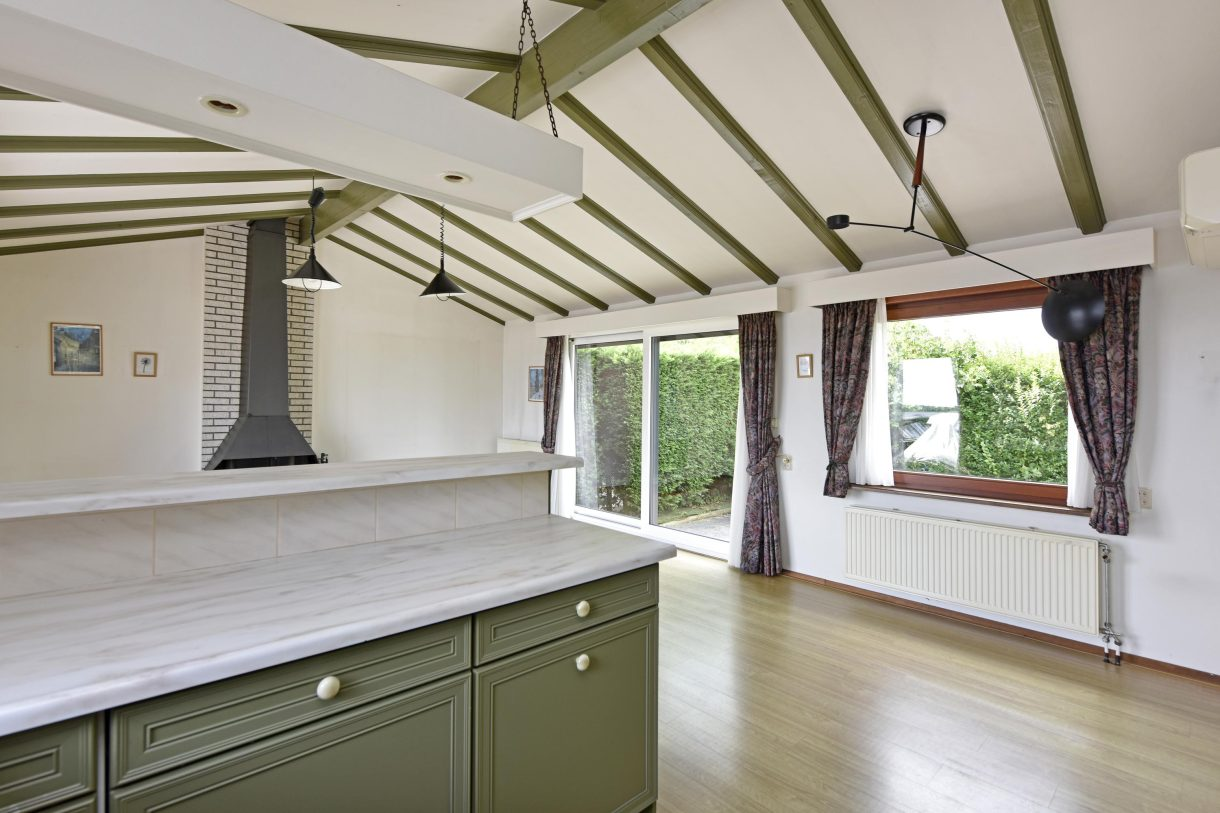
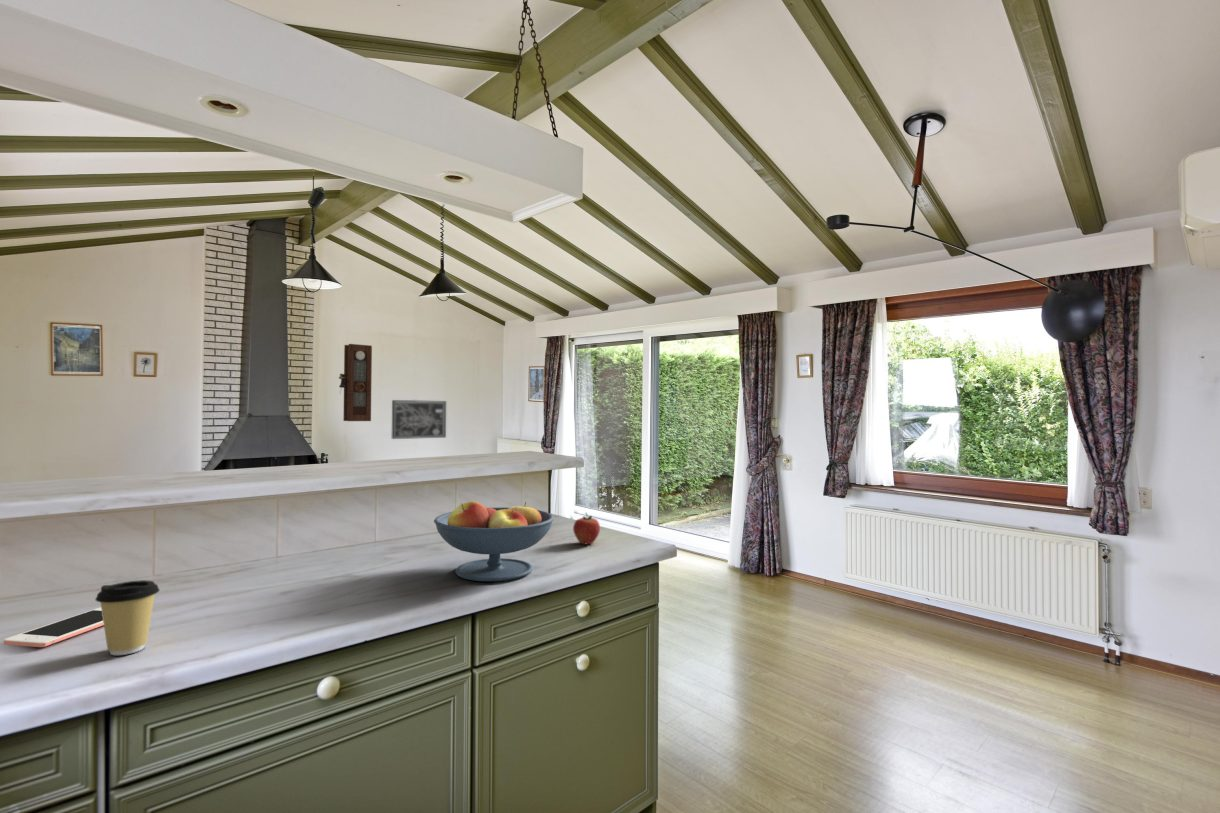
+ coffee cup [94,579,161,656]
+ pendulum clock [338,343,373,422]
+ fruit bowl [433,500,555,582]
+ cell phone [3,607,104,648]
+ wall art [391,399,447,440]
+ apple [572,512,601,545]
